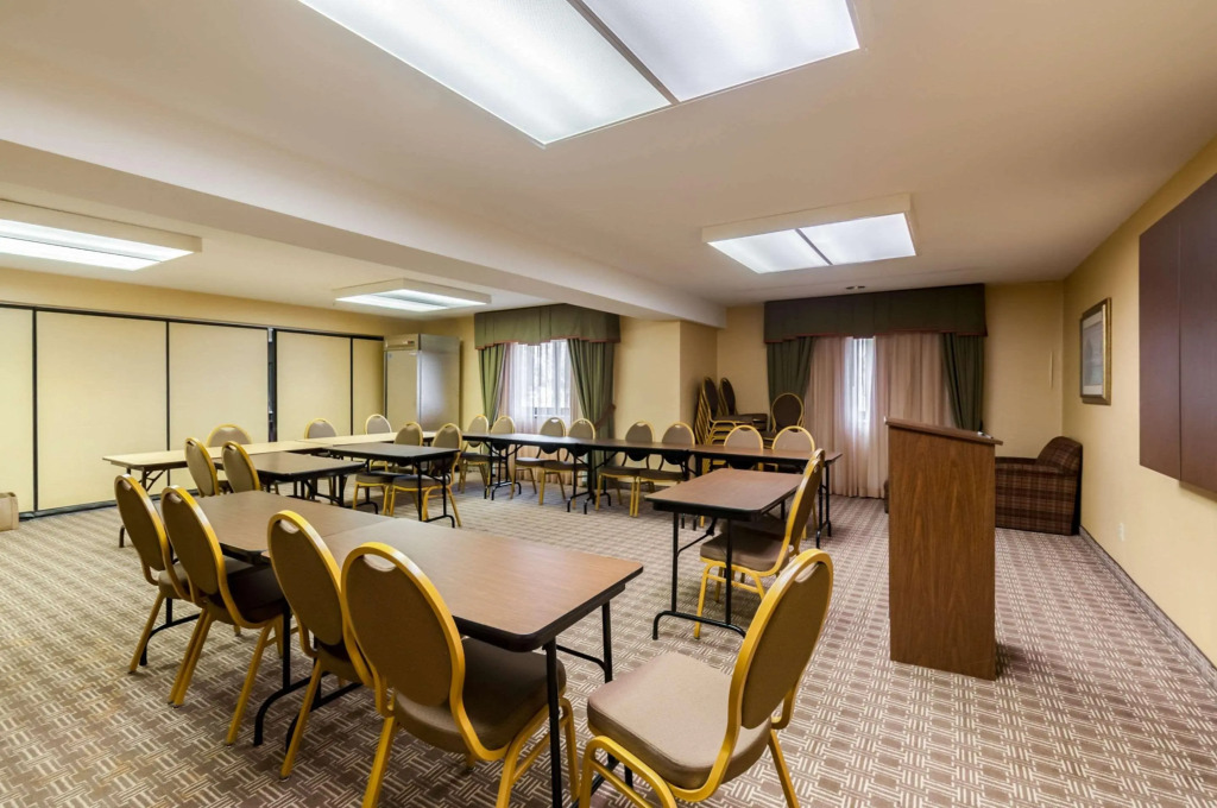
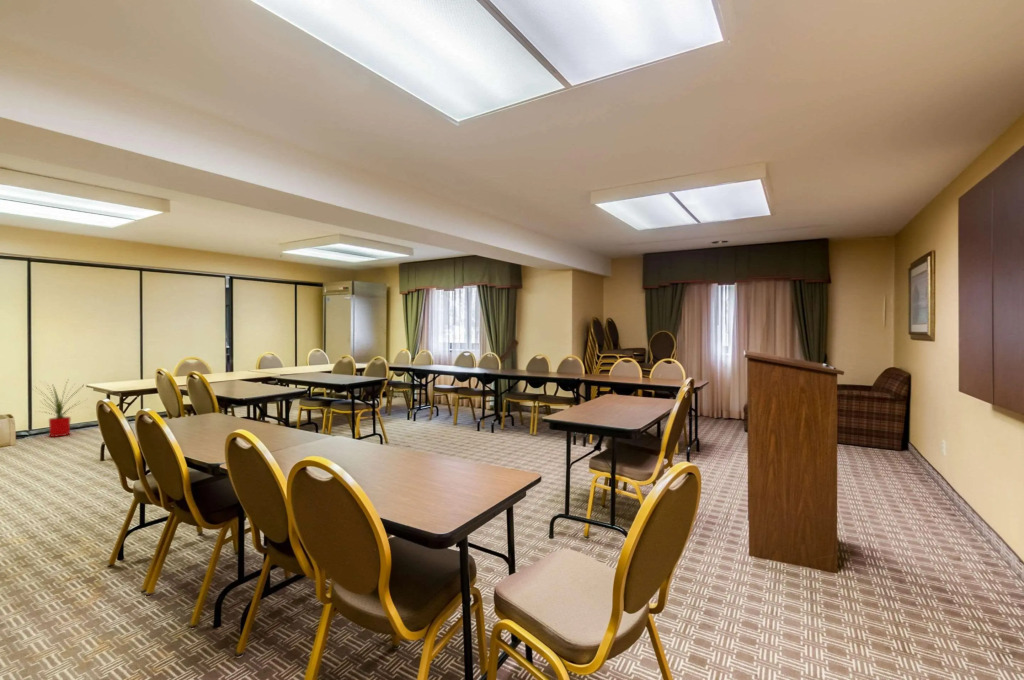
+ house plant [33,377,88,438]
